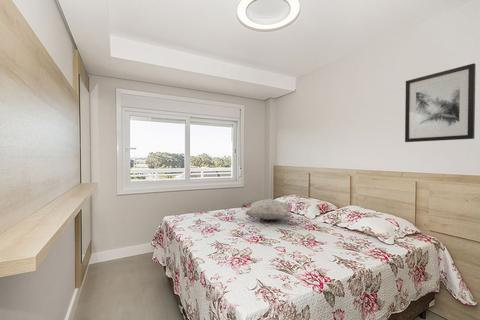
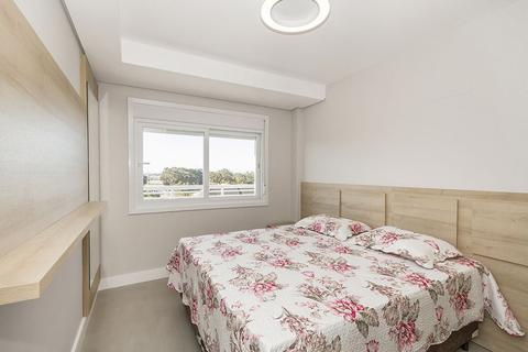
- decorative pillow [244,198,293,221]
- wall art [404,62,477,143]
